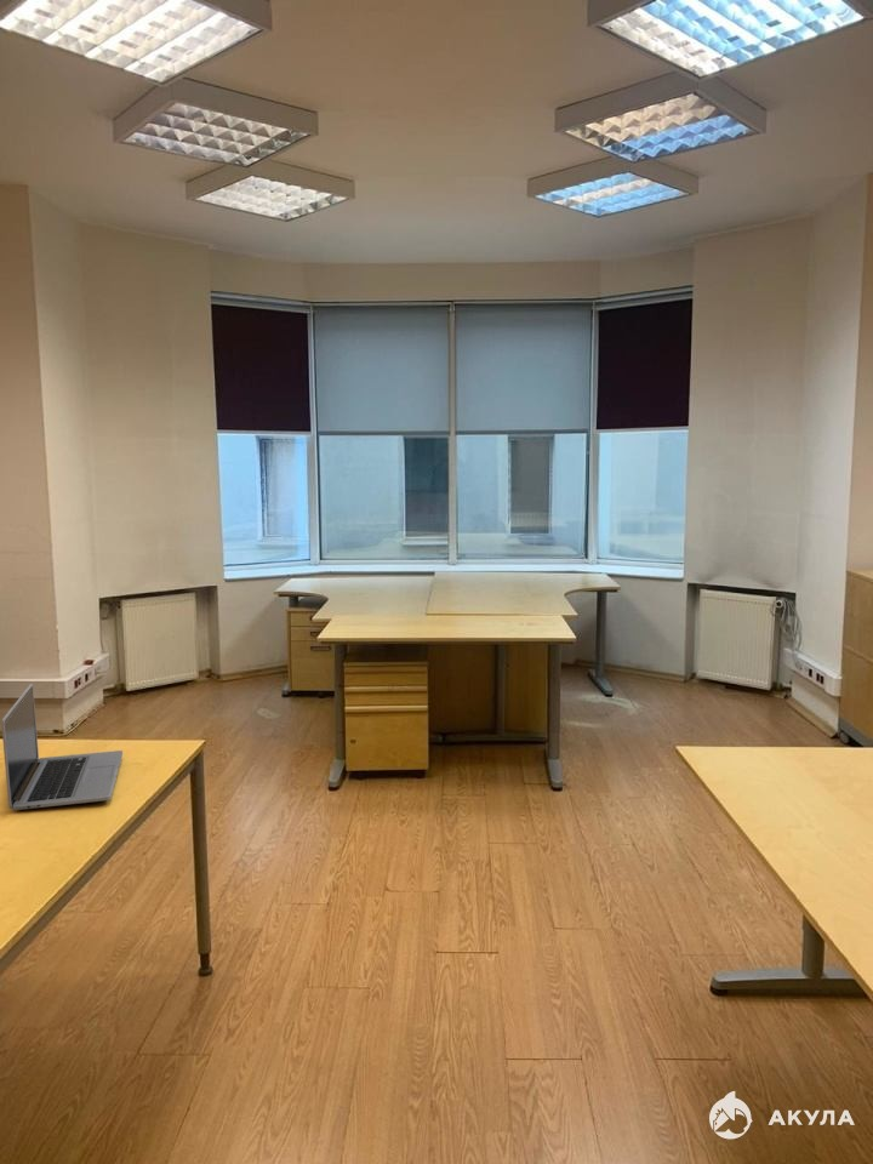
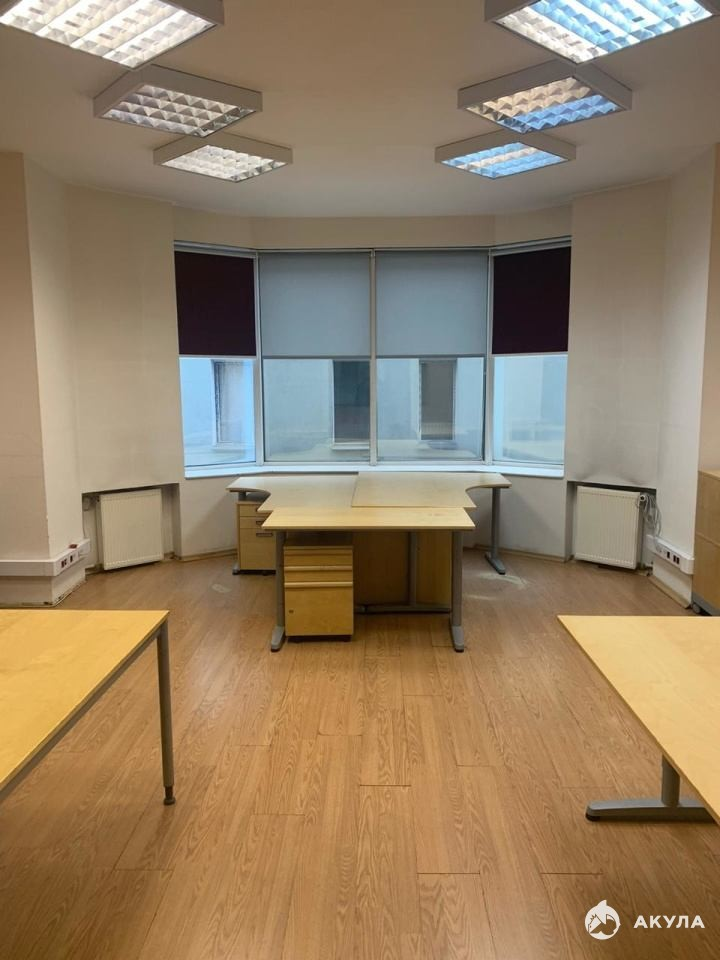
- laptop [0,683,124,811]
